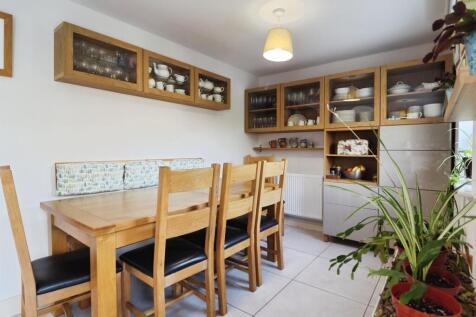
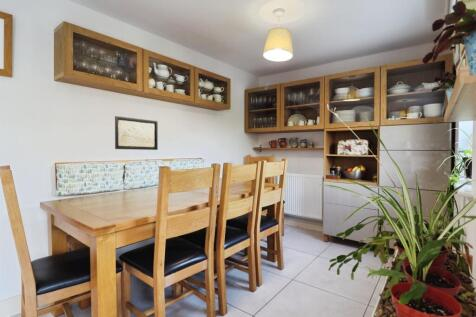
+ wall art [114,115,159,151]
